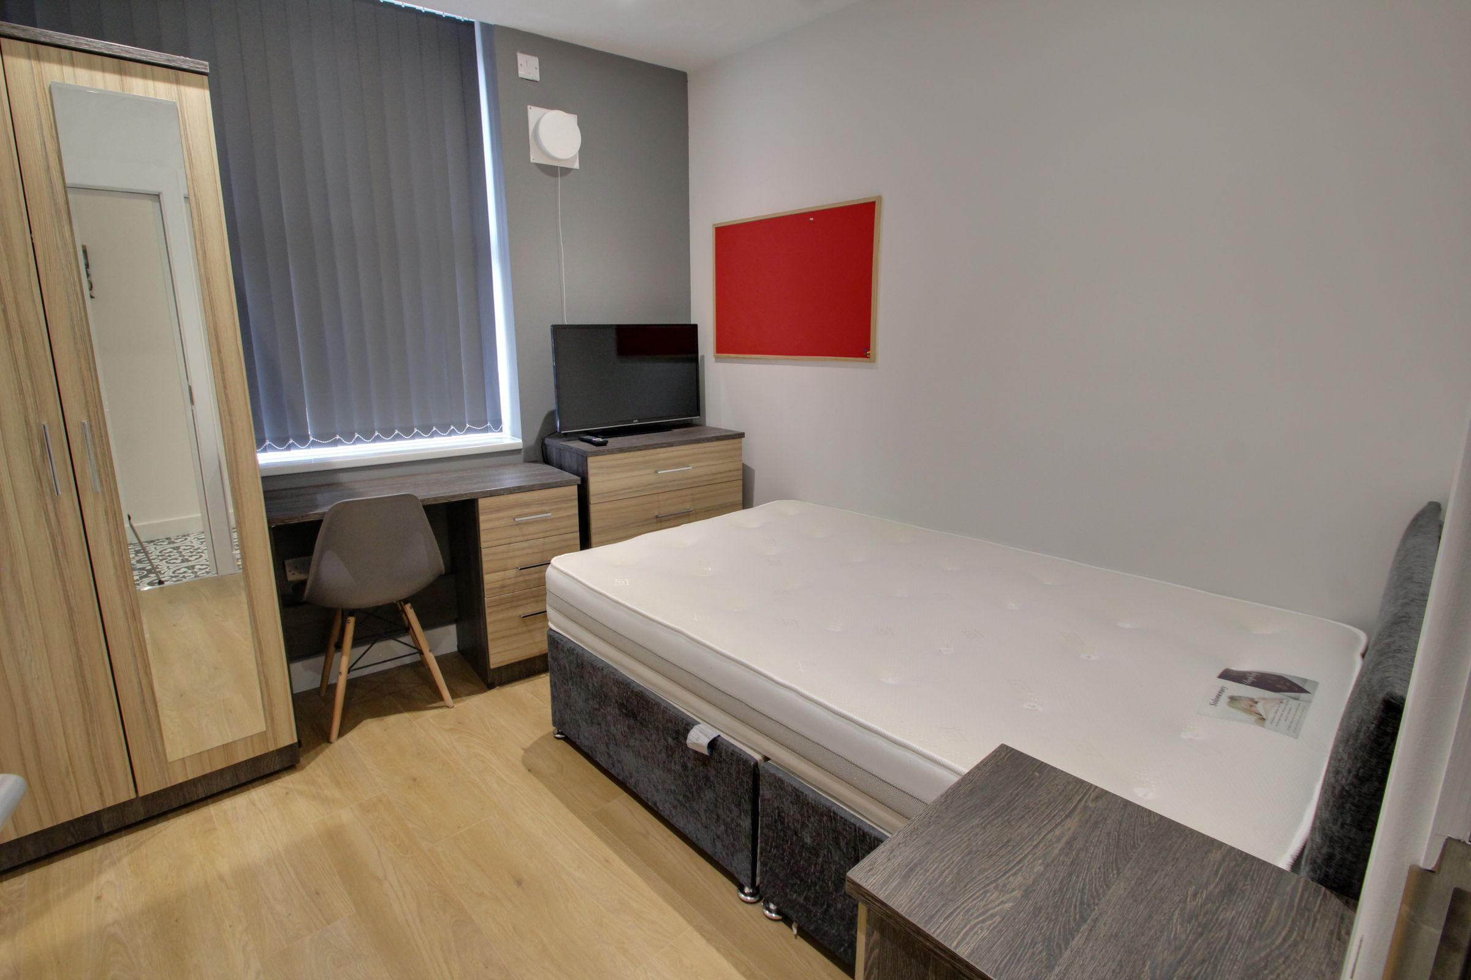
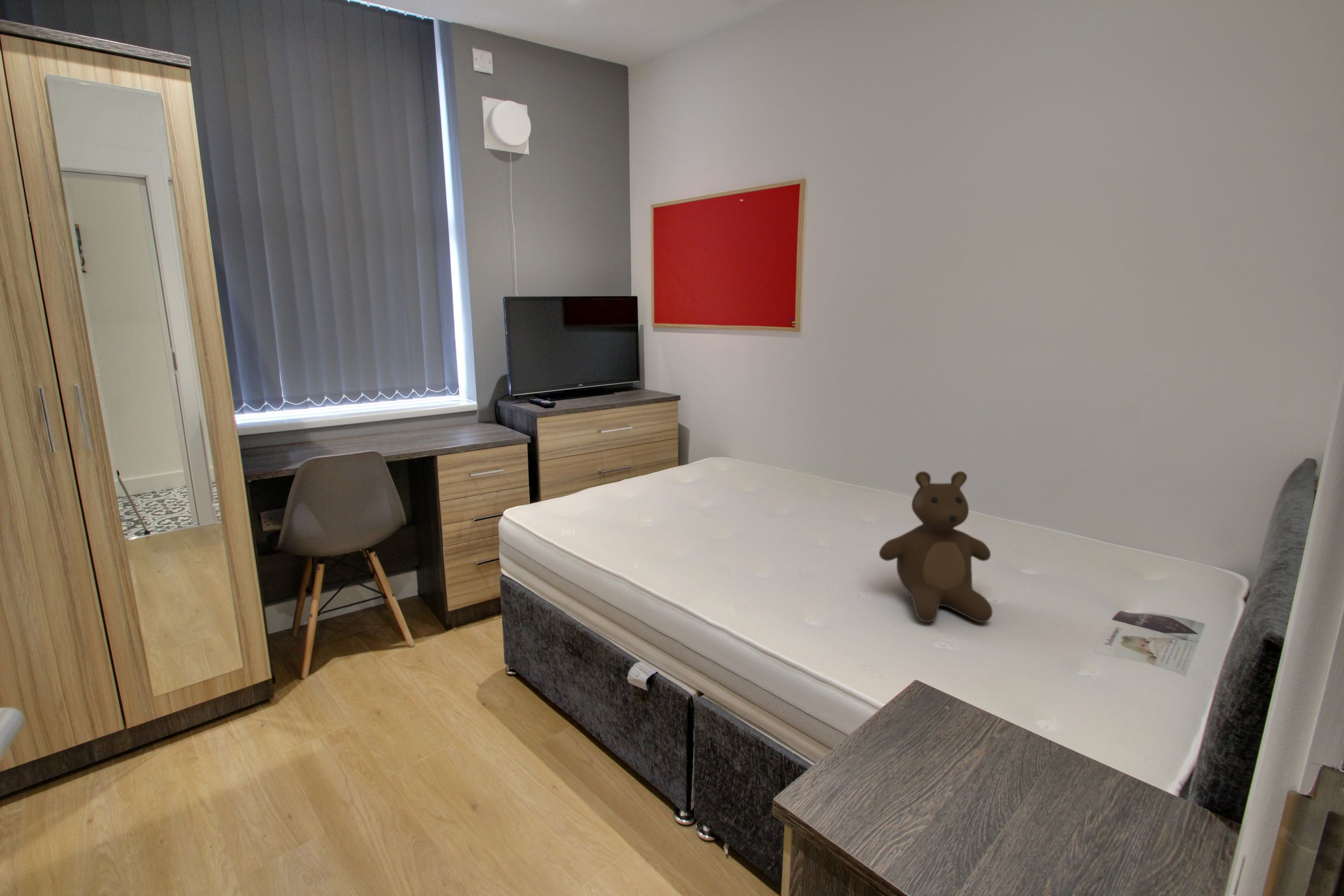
+ teddy bear [879,471,993,623]
